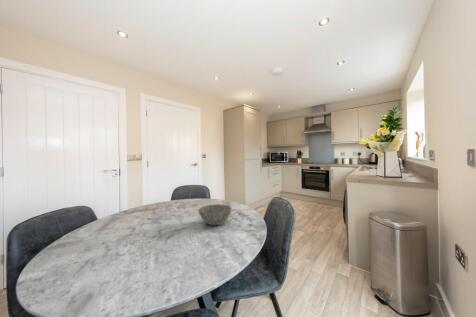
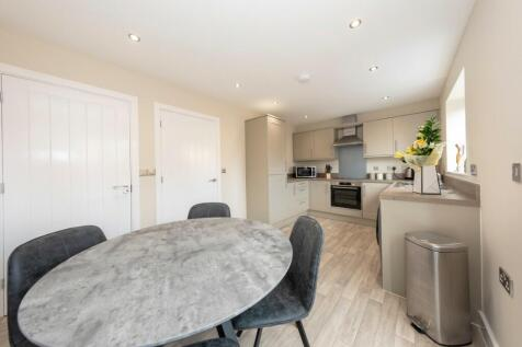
- bowl [197,203,233,226]
